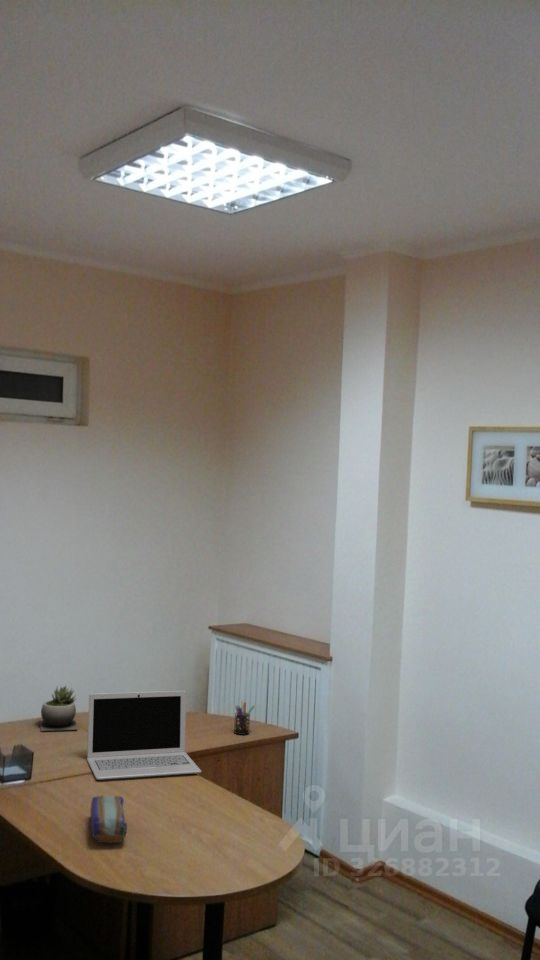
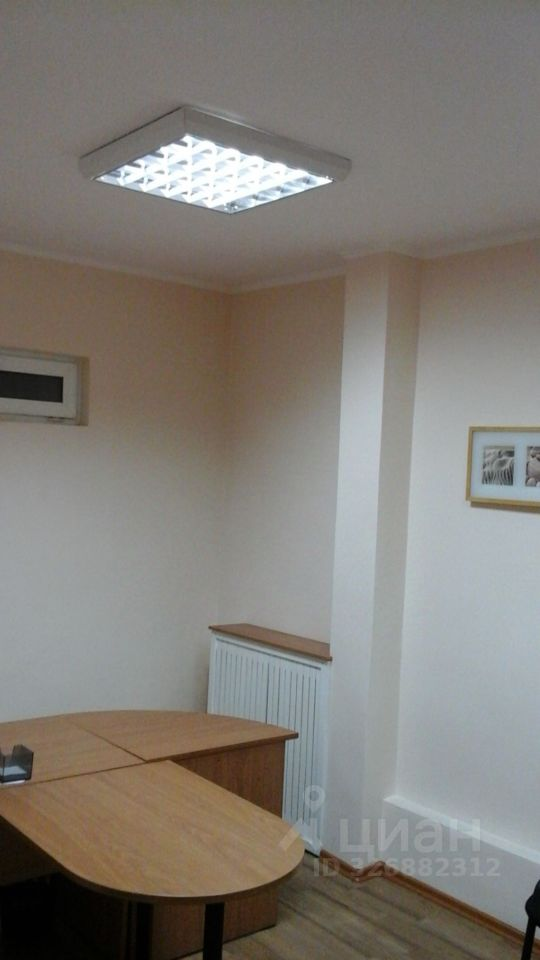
- laptop [86,690,202,781]
- pencil case [90,794,128,844]
- pen holder [233,700,256,736]
- succulent plant [39,685,79,732]
